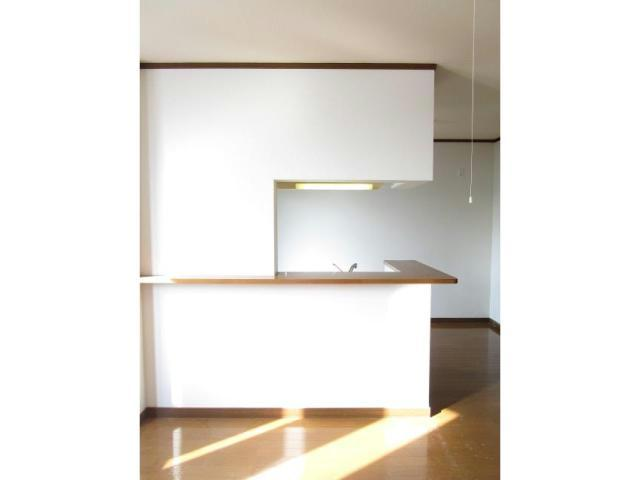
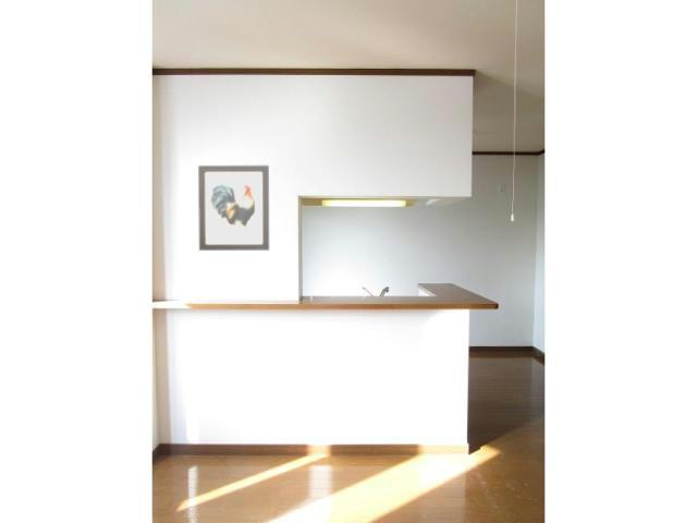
+ wall art [197,165,270,252]
